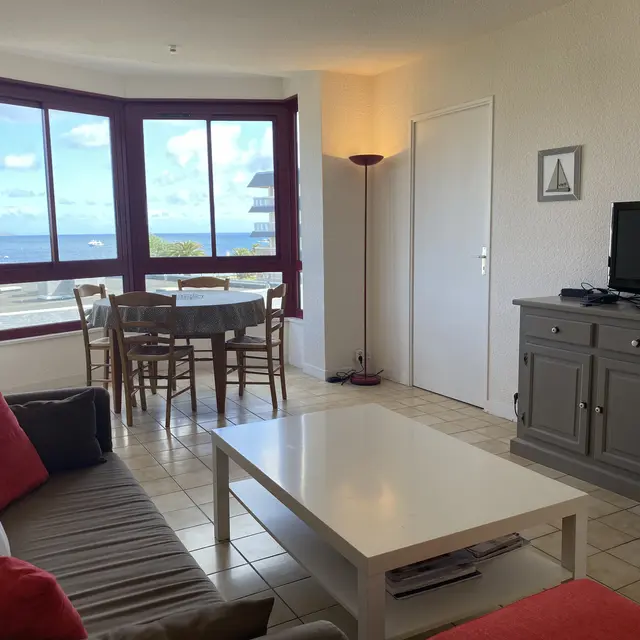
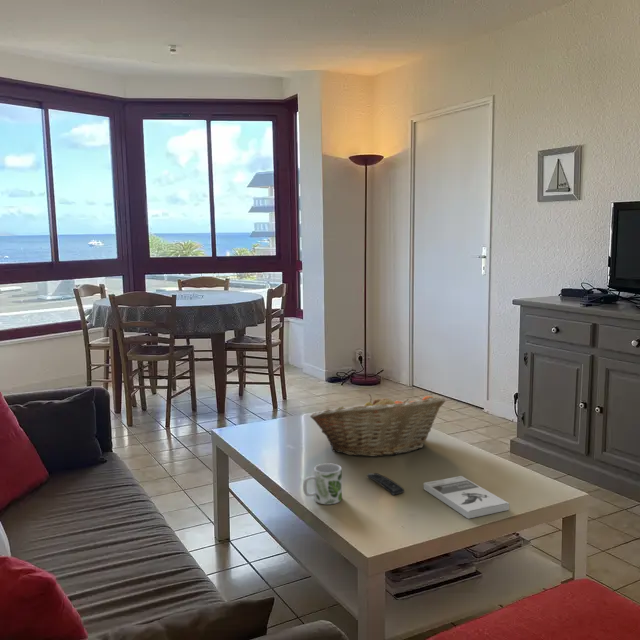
+ mug [302,462,343,505]
+ fruit basket [309,393,446,458]
+ remote control [366,472,405,496]
+ book [423,475,510,520]
